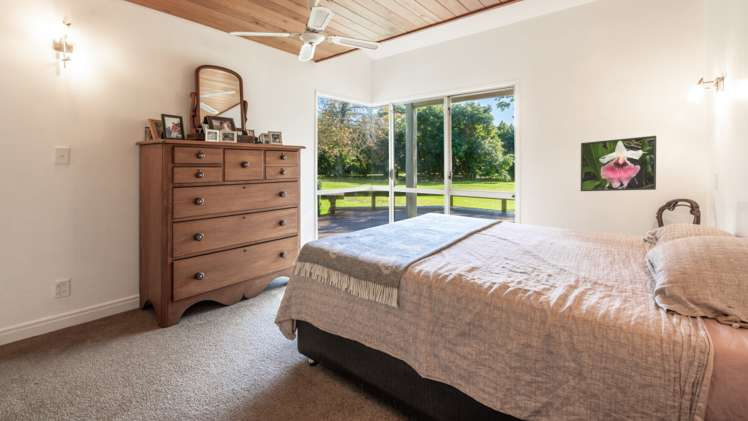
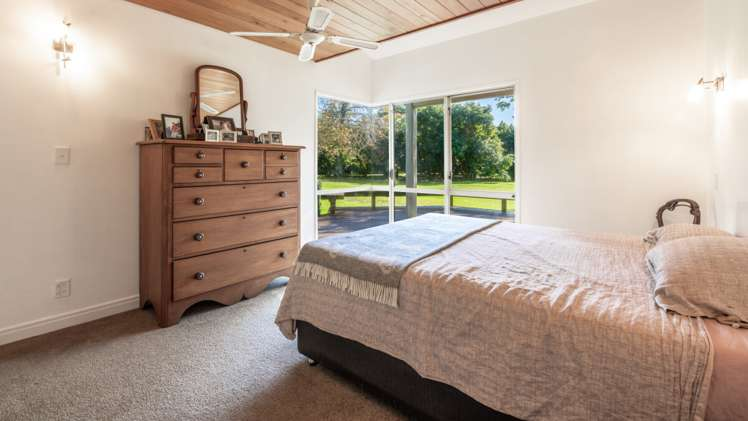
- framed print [580,135,657,192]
